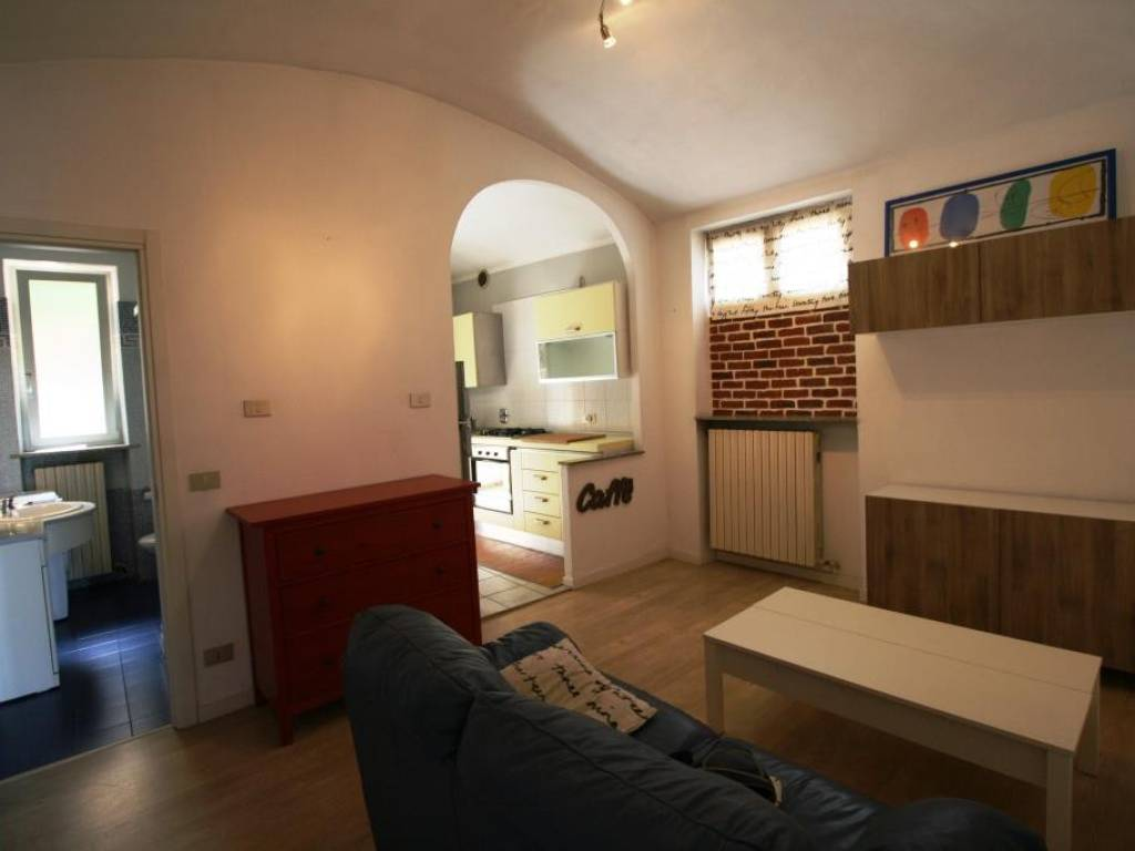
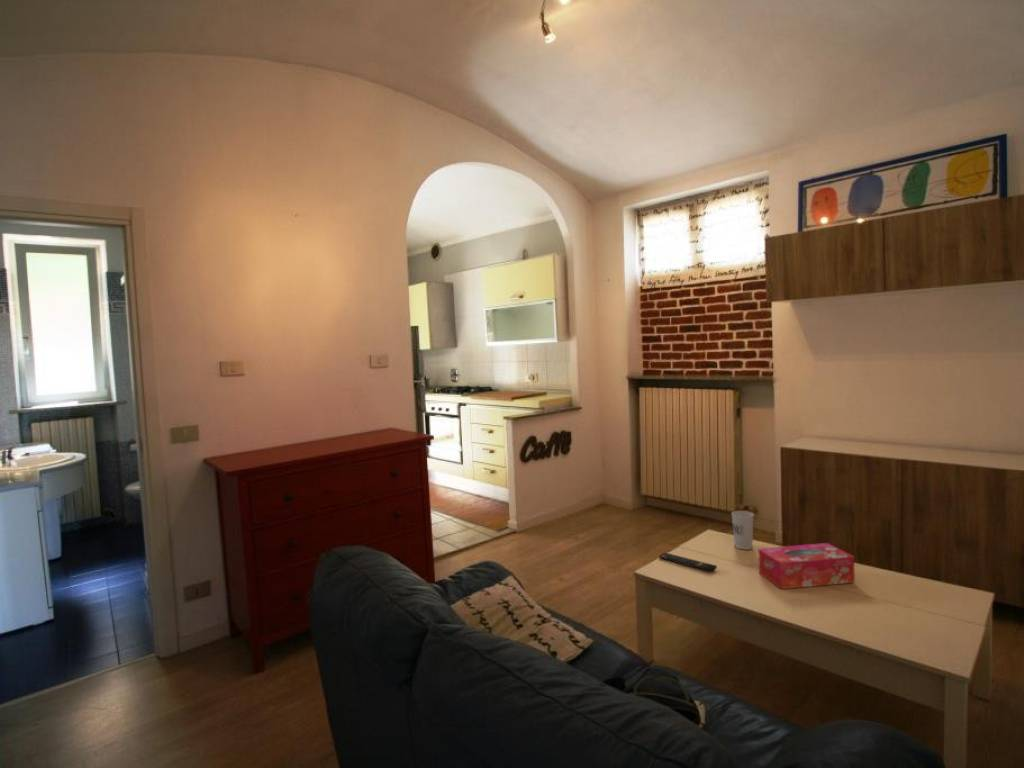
+ cup [731,510,755,551]
+ tissue box [757,542,856,590]
+ remote control [658,552,718,573]
